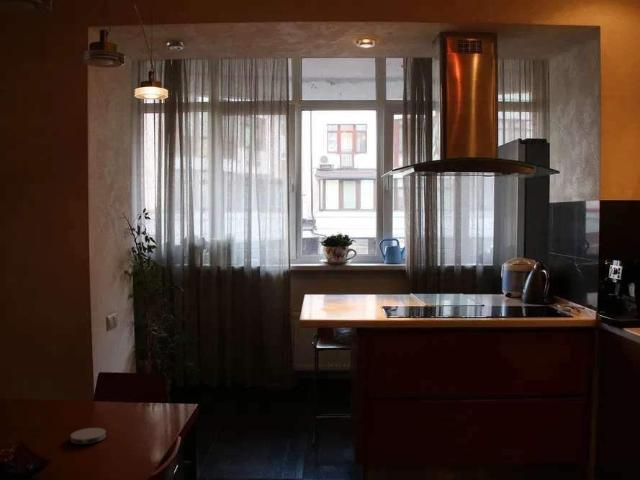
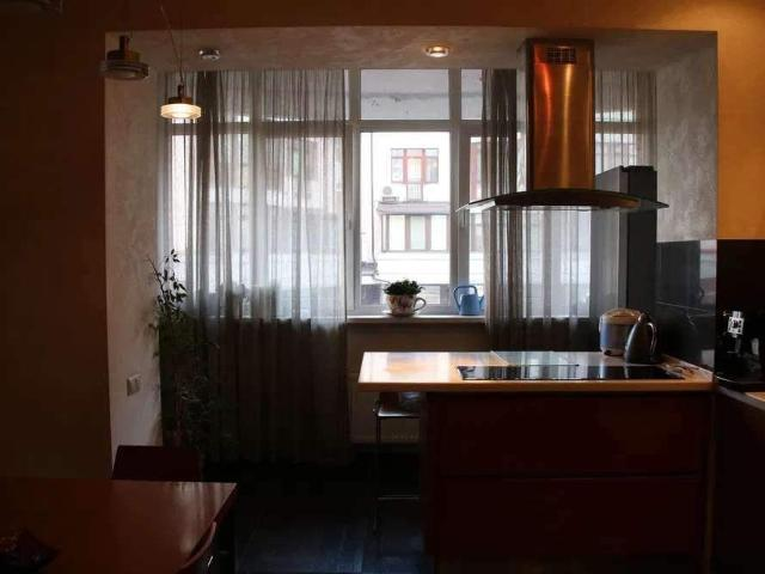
- coaster [70,427,107,445]
